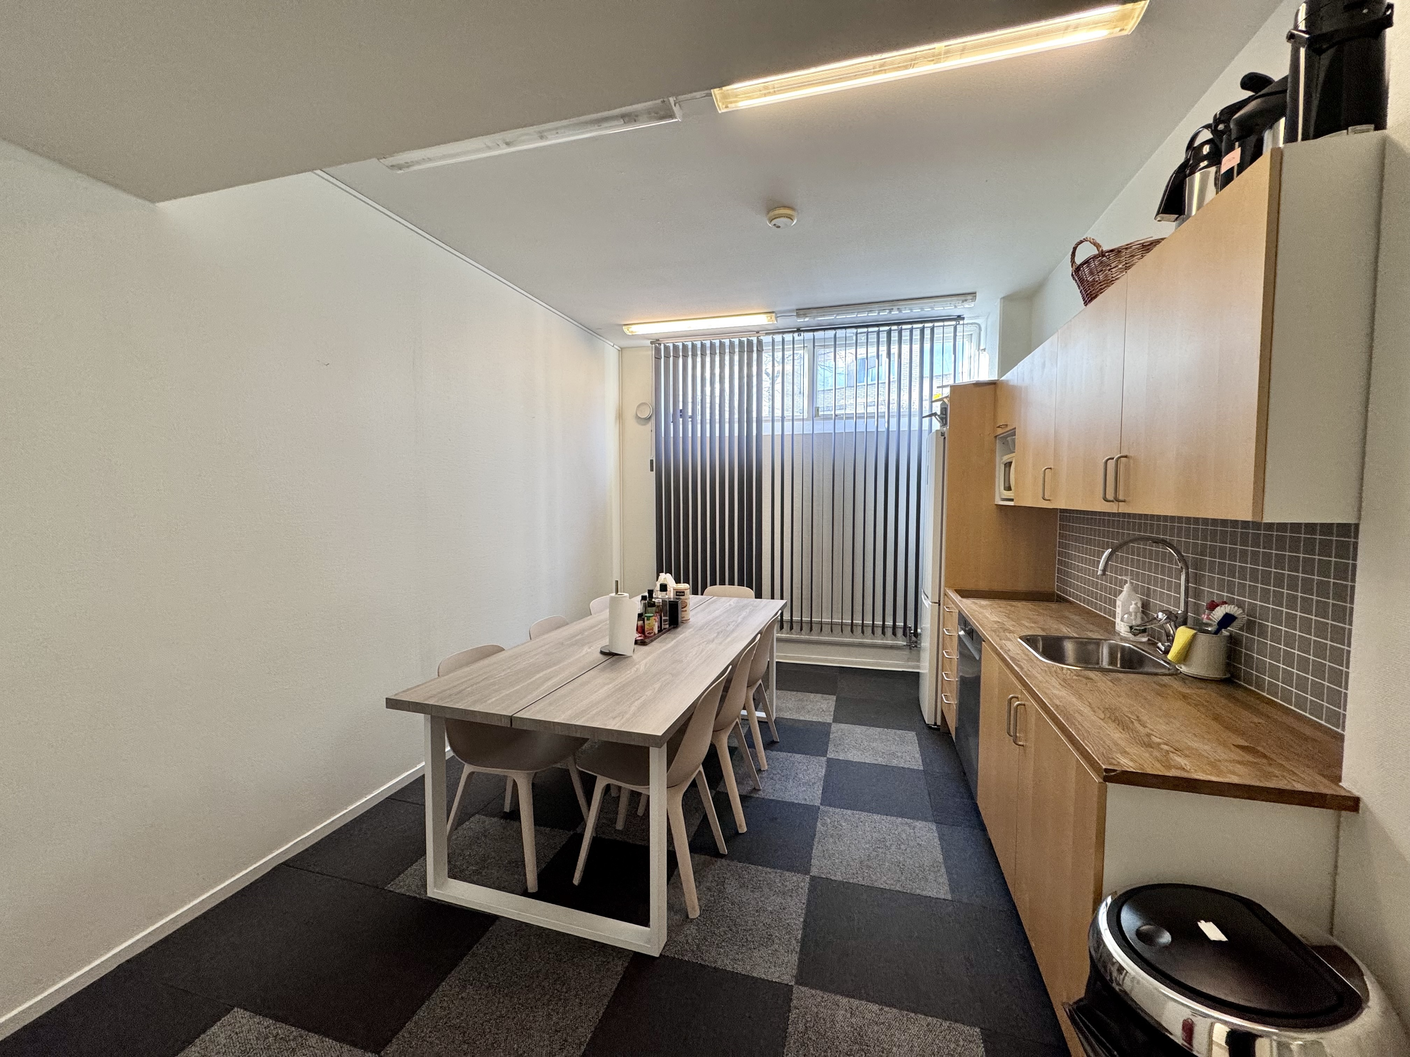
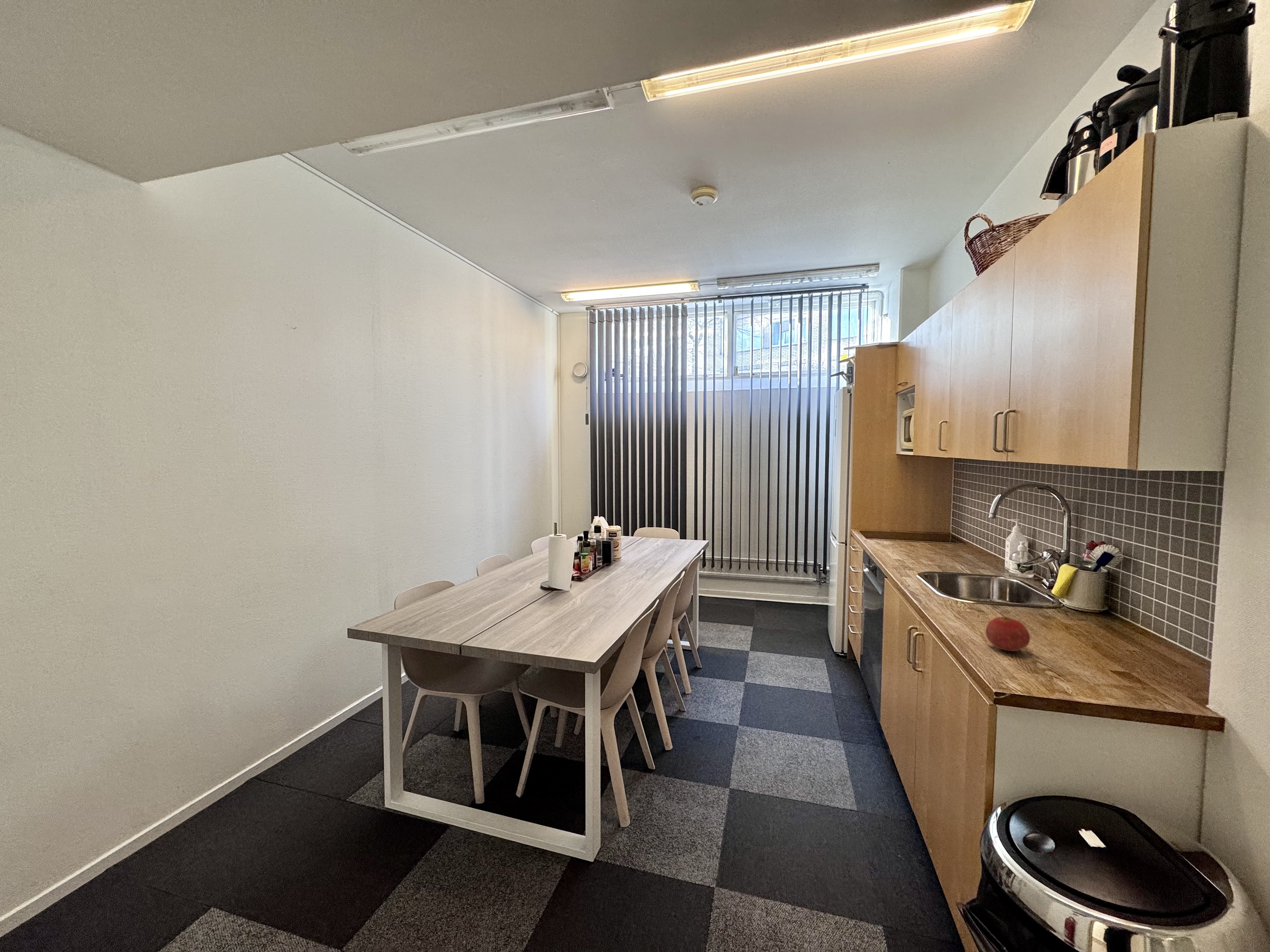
+ fruit [985,616,1030,651]
